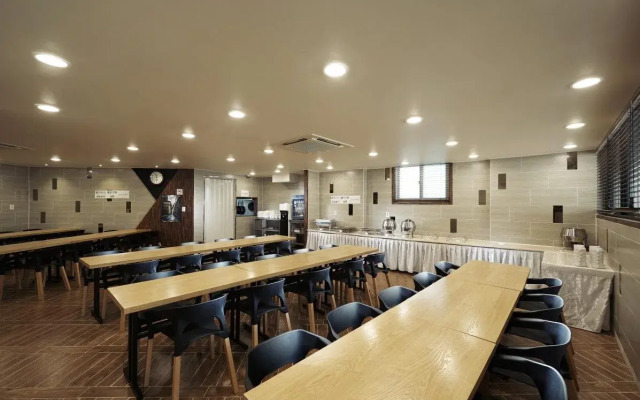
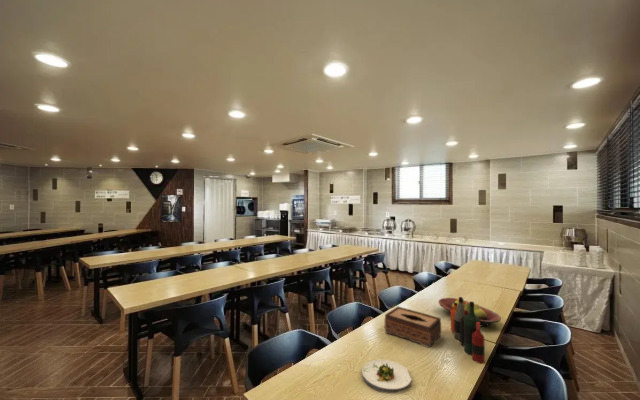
+ bottle collection [450,296,486,364]
+ tissue box [384,306,442,349]
+ fruit bowl [437,297,502,328]
+ salad plate [361,358,413,394]
